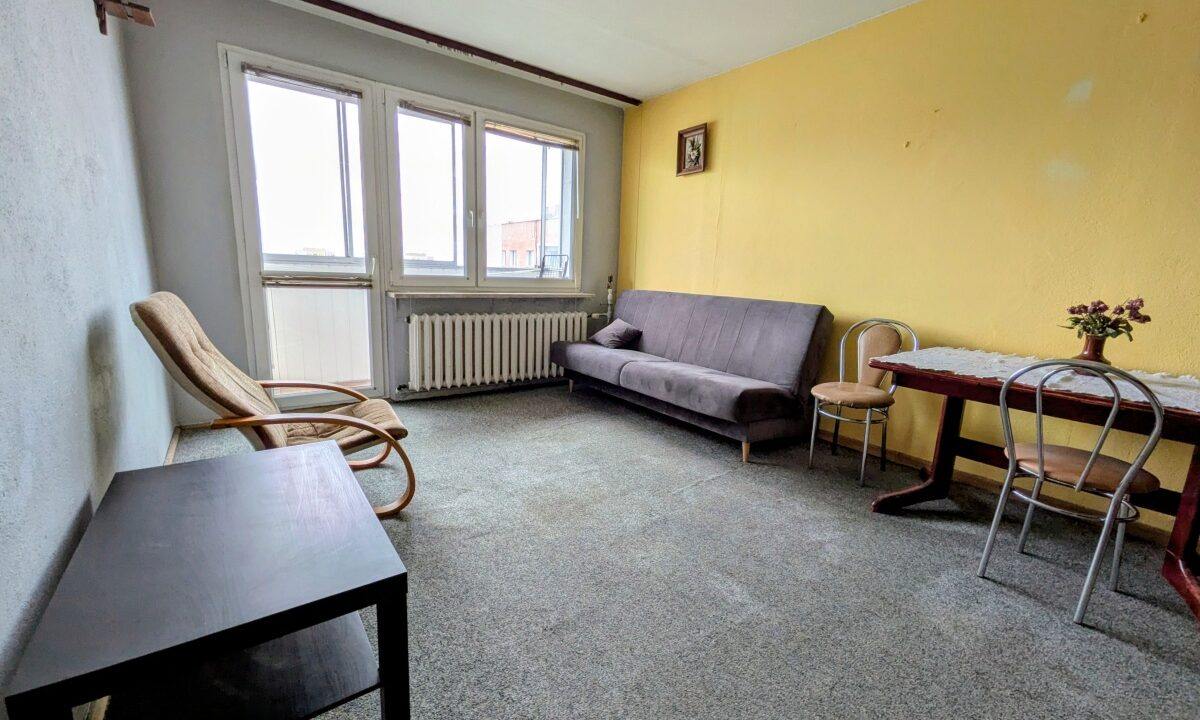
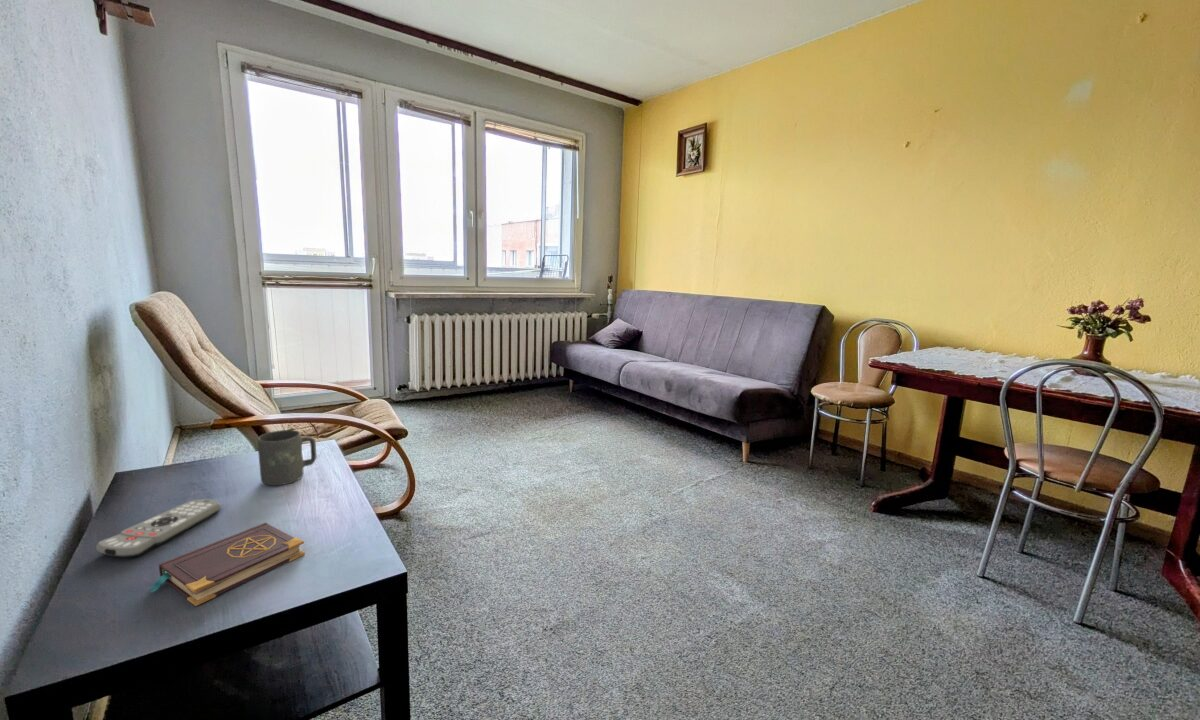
+ remote control [95,498,222,559]
+ book [146,522,306,607]
+ mug [256,429,317,486]
